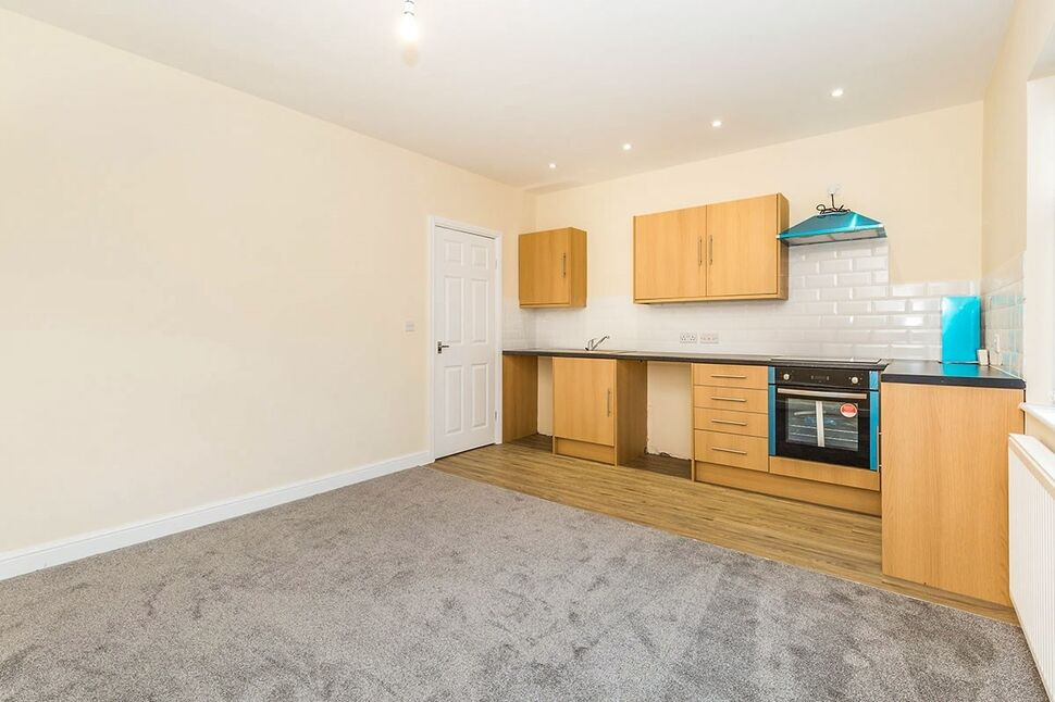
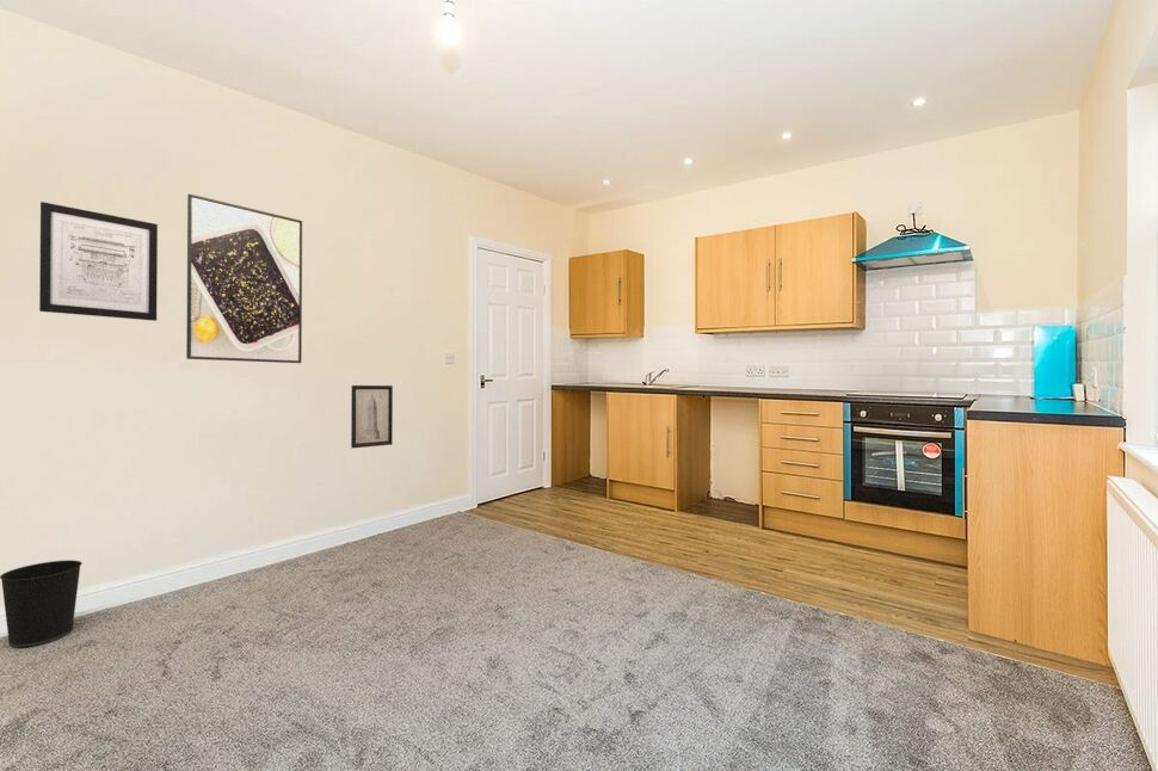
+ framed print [185,193,303,364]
+ wastebasket [0,559,84,648]
+ wall art [350,384,394,449]
+ wall art [38,201,159,322]
